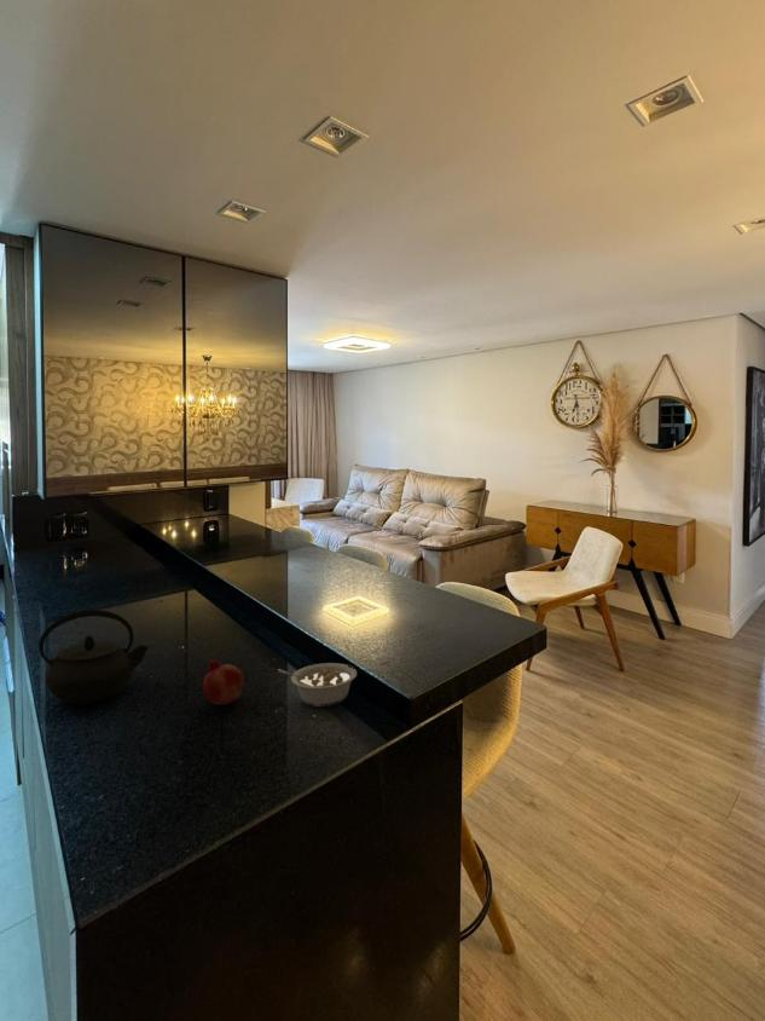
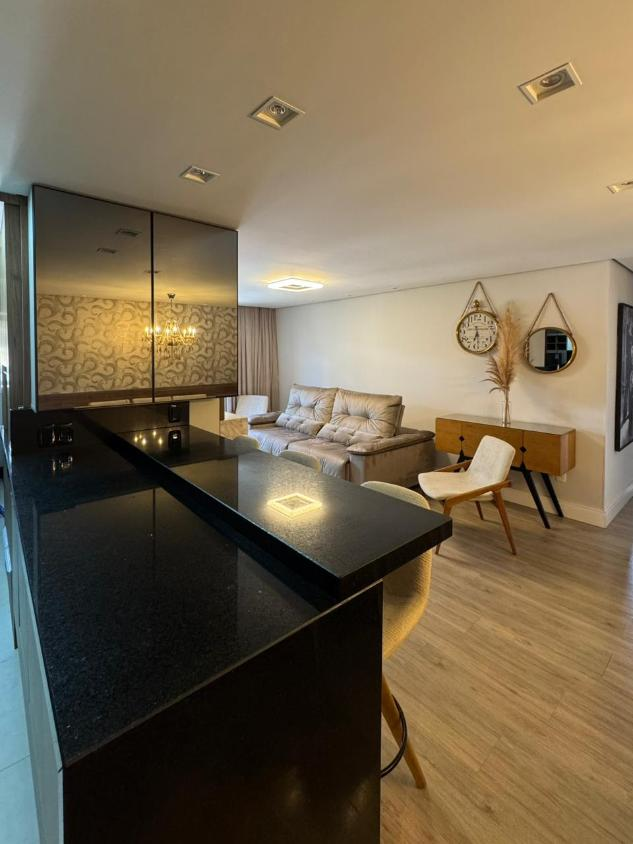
- legume [277,662,358,708]
- fruit [202,658,245,706]
- kettle [37,608,150,705]
